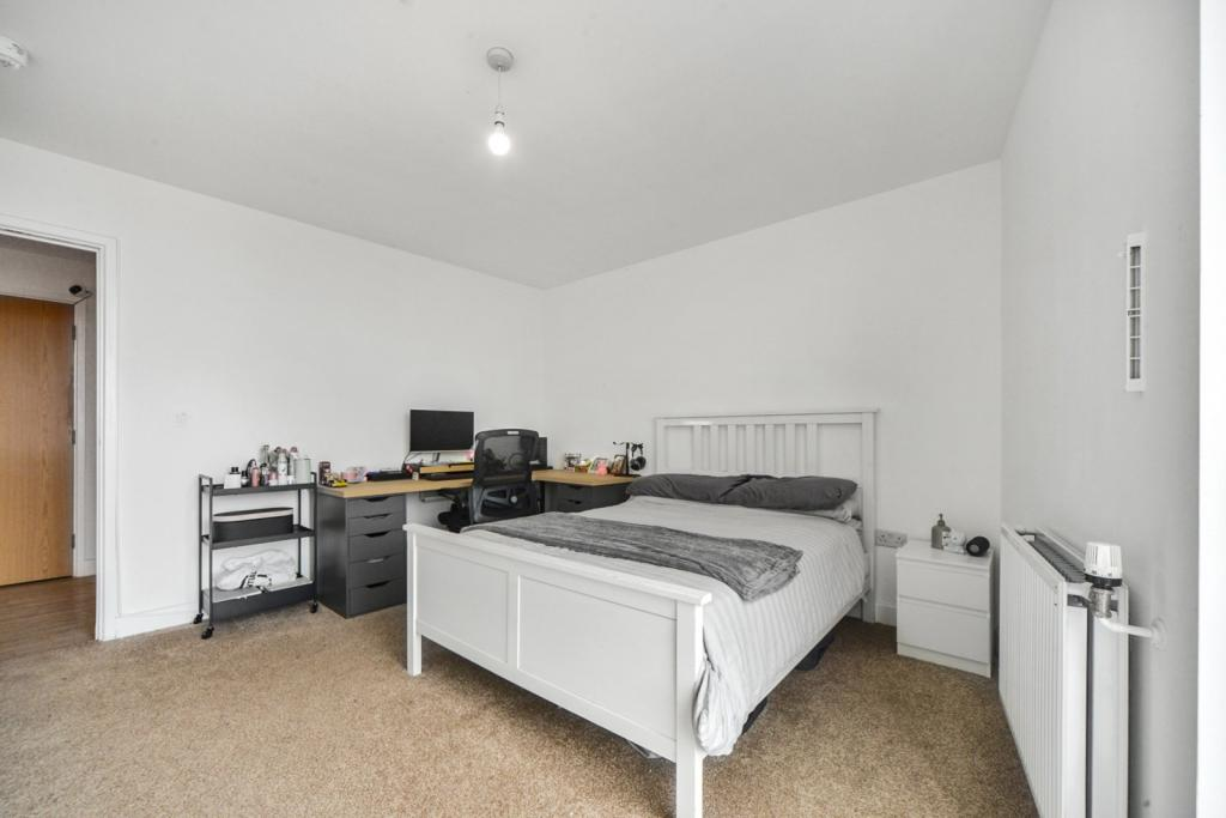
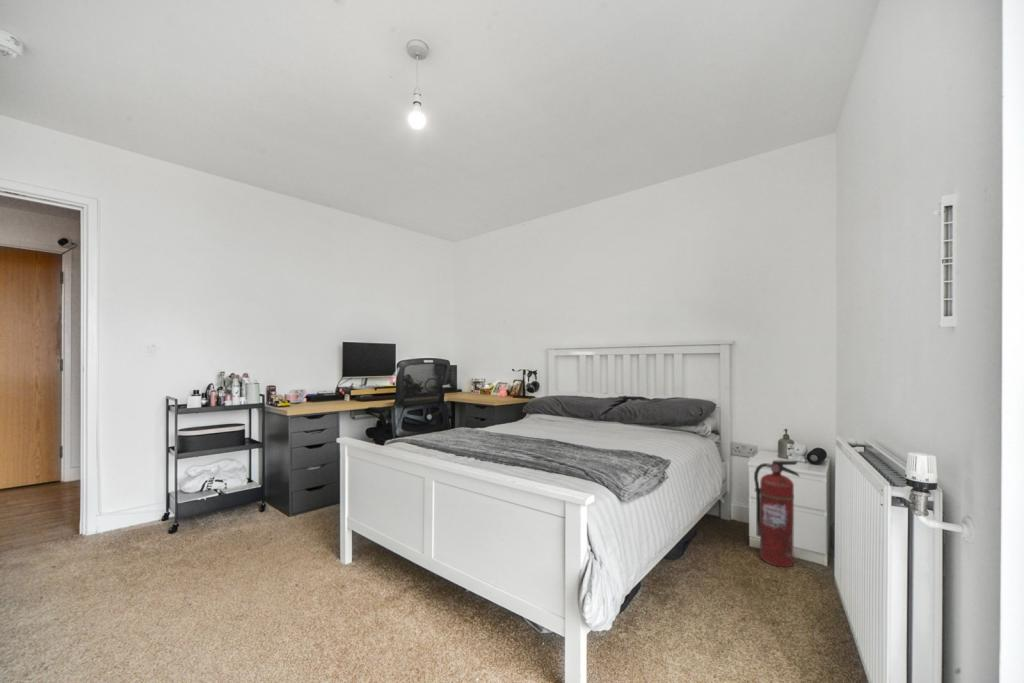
+ fire extinguisher [753,459,801,568]
